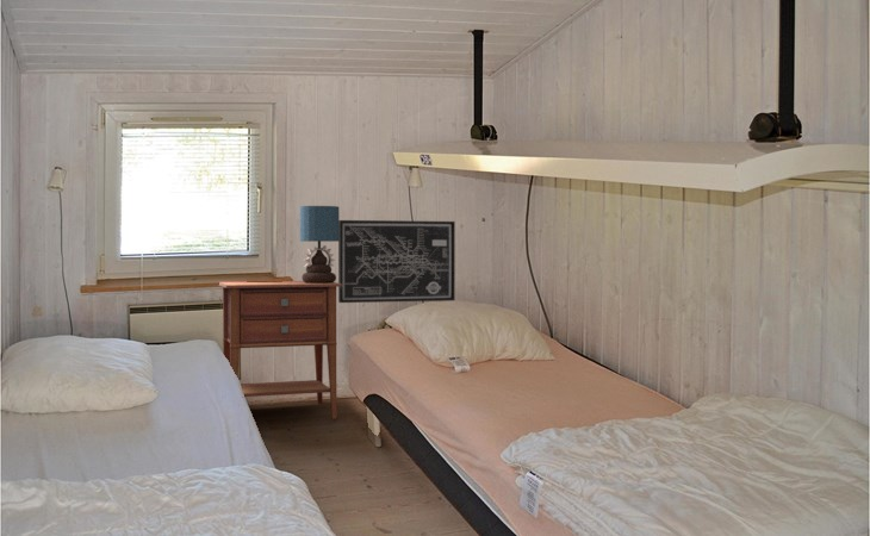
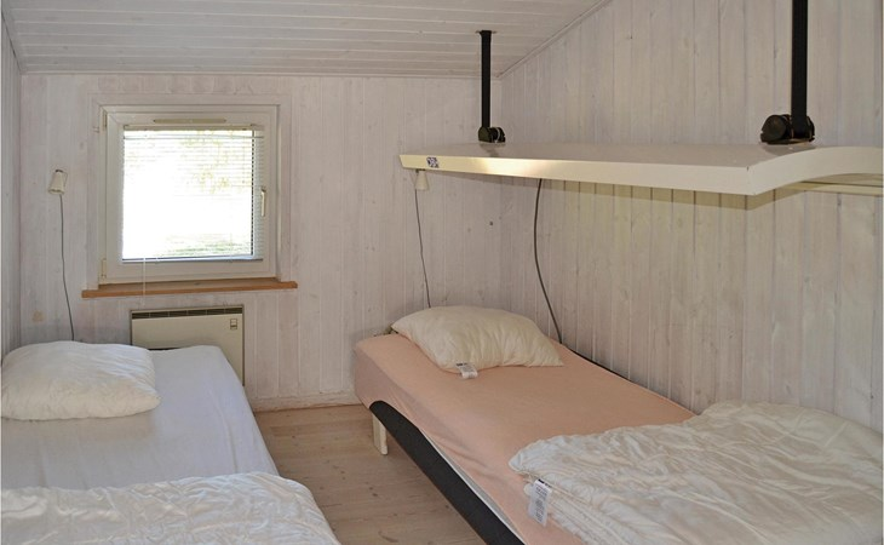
- table lamp [299,205,340,283]
- nightstand [218,280,342,420]
- wall art [337,219,456,304]
